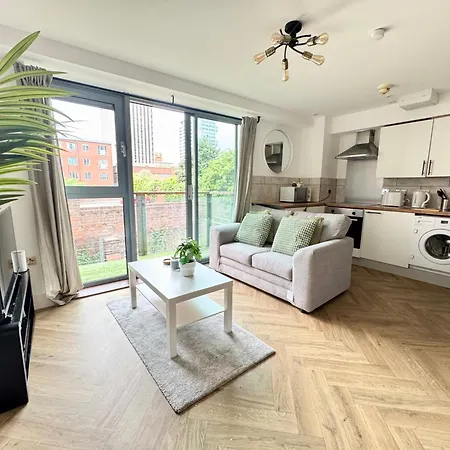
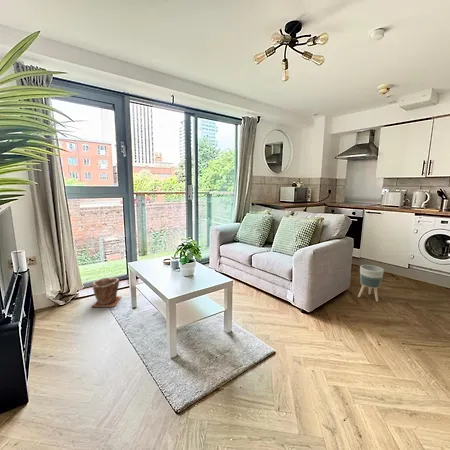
+ planter [357,264,385,303]
+ plant pot [91,277,123,308]
